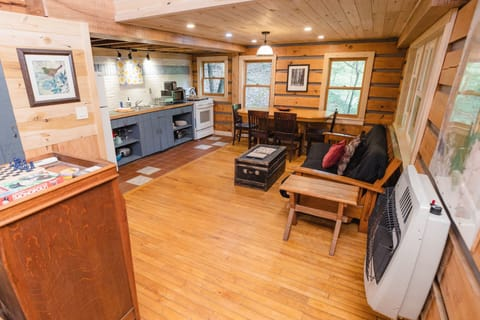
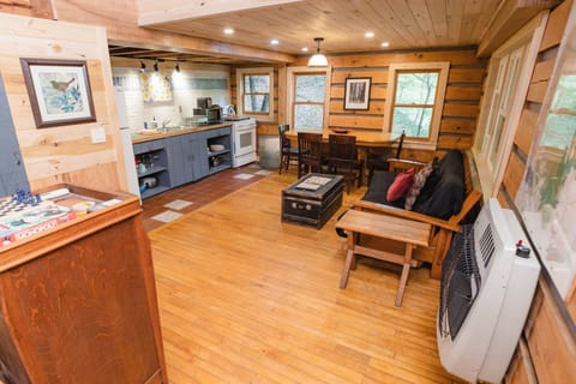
+ trash can [258,134,281,169]
